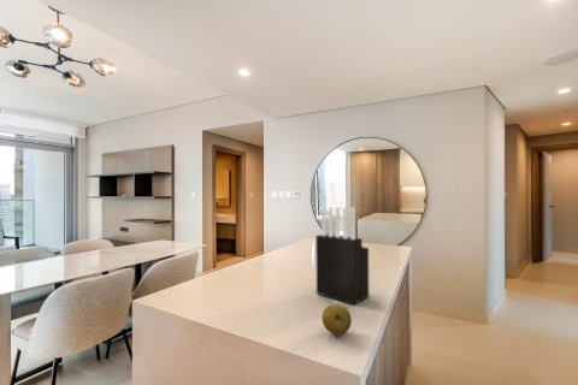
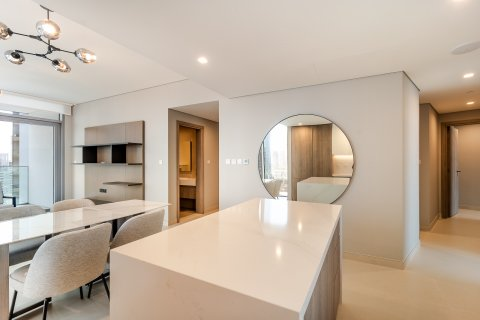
- knife block [314,206,370,306]
- fruit [322,303,353,336]
